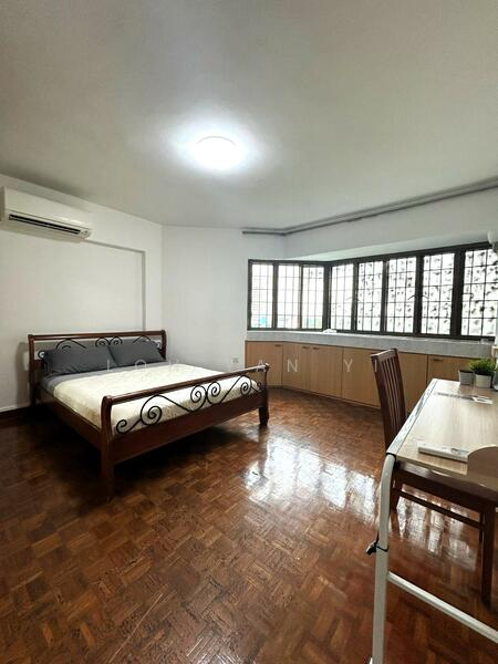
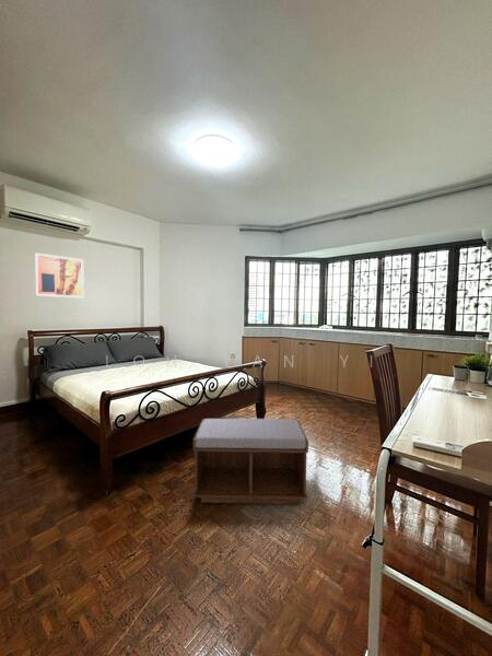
+ wall art [34,251,85,300]
+ bench [192,418,309,505]
